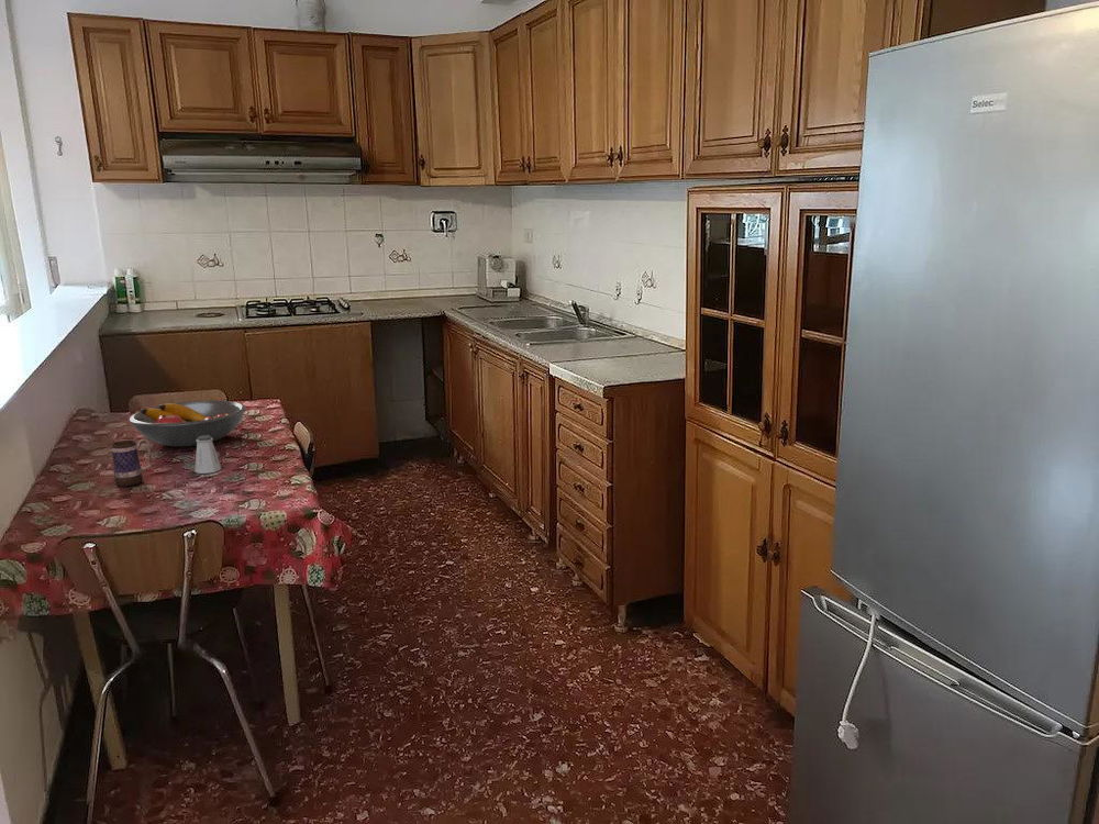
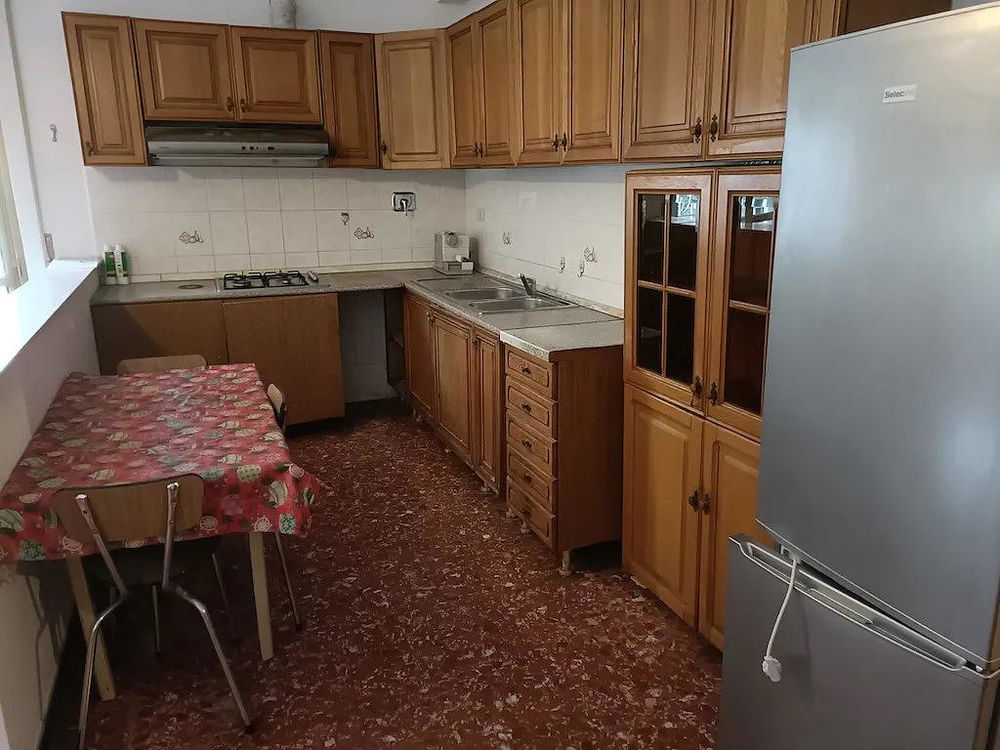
- fruit bowl [129,399,247,447]
- saltshaker [193,435,222,475]
- mug [111,437,153,488]
